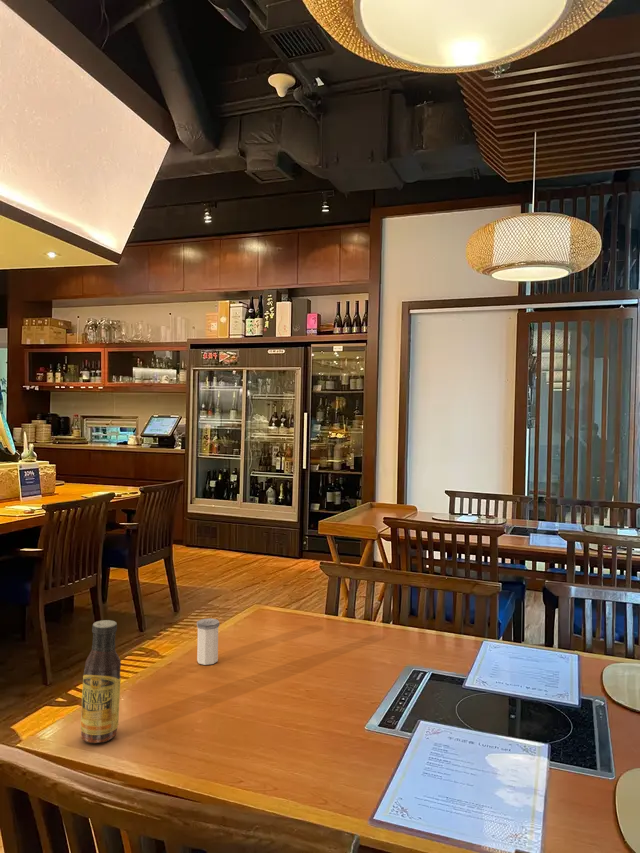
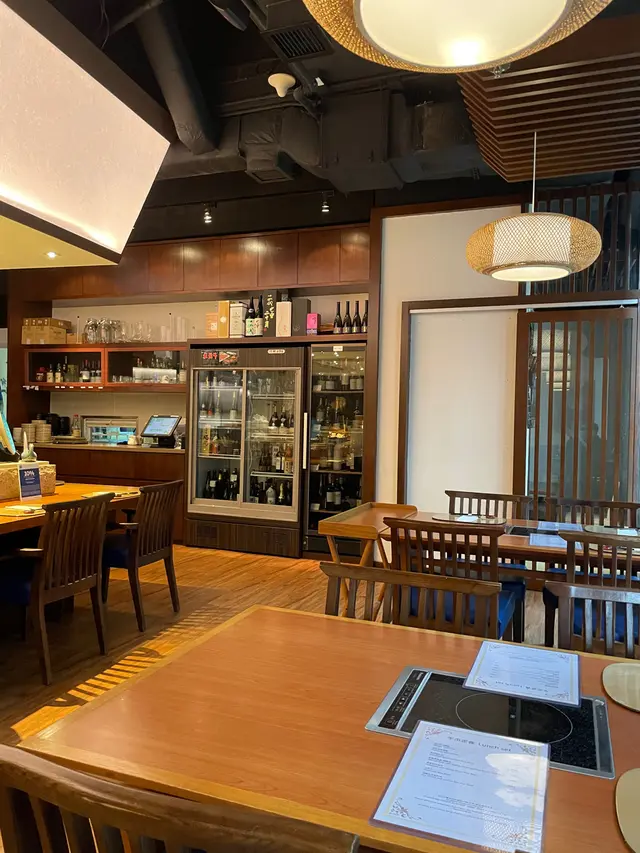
- sauce bottle [80,619,122,744]
- salt shaker [196,617,220,666]
